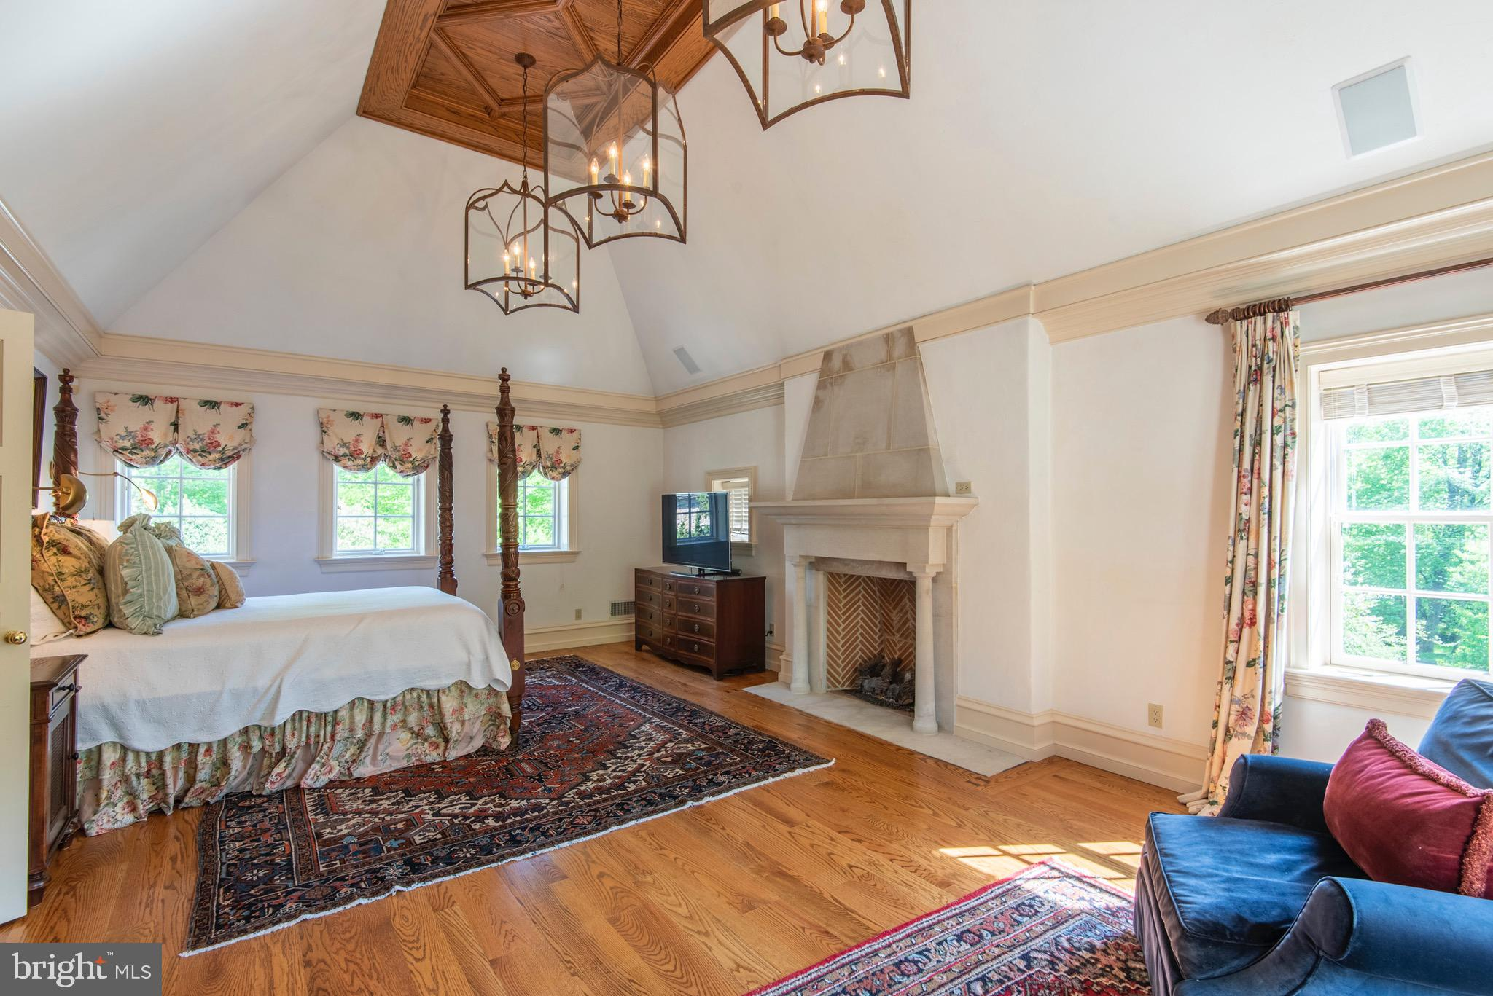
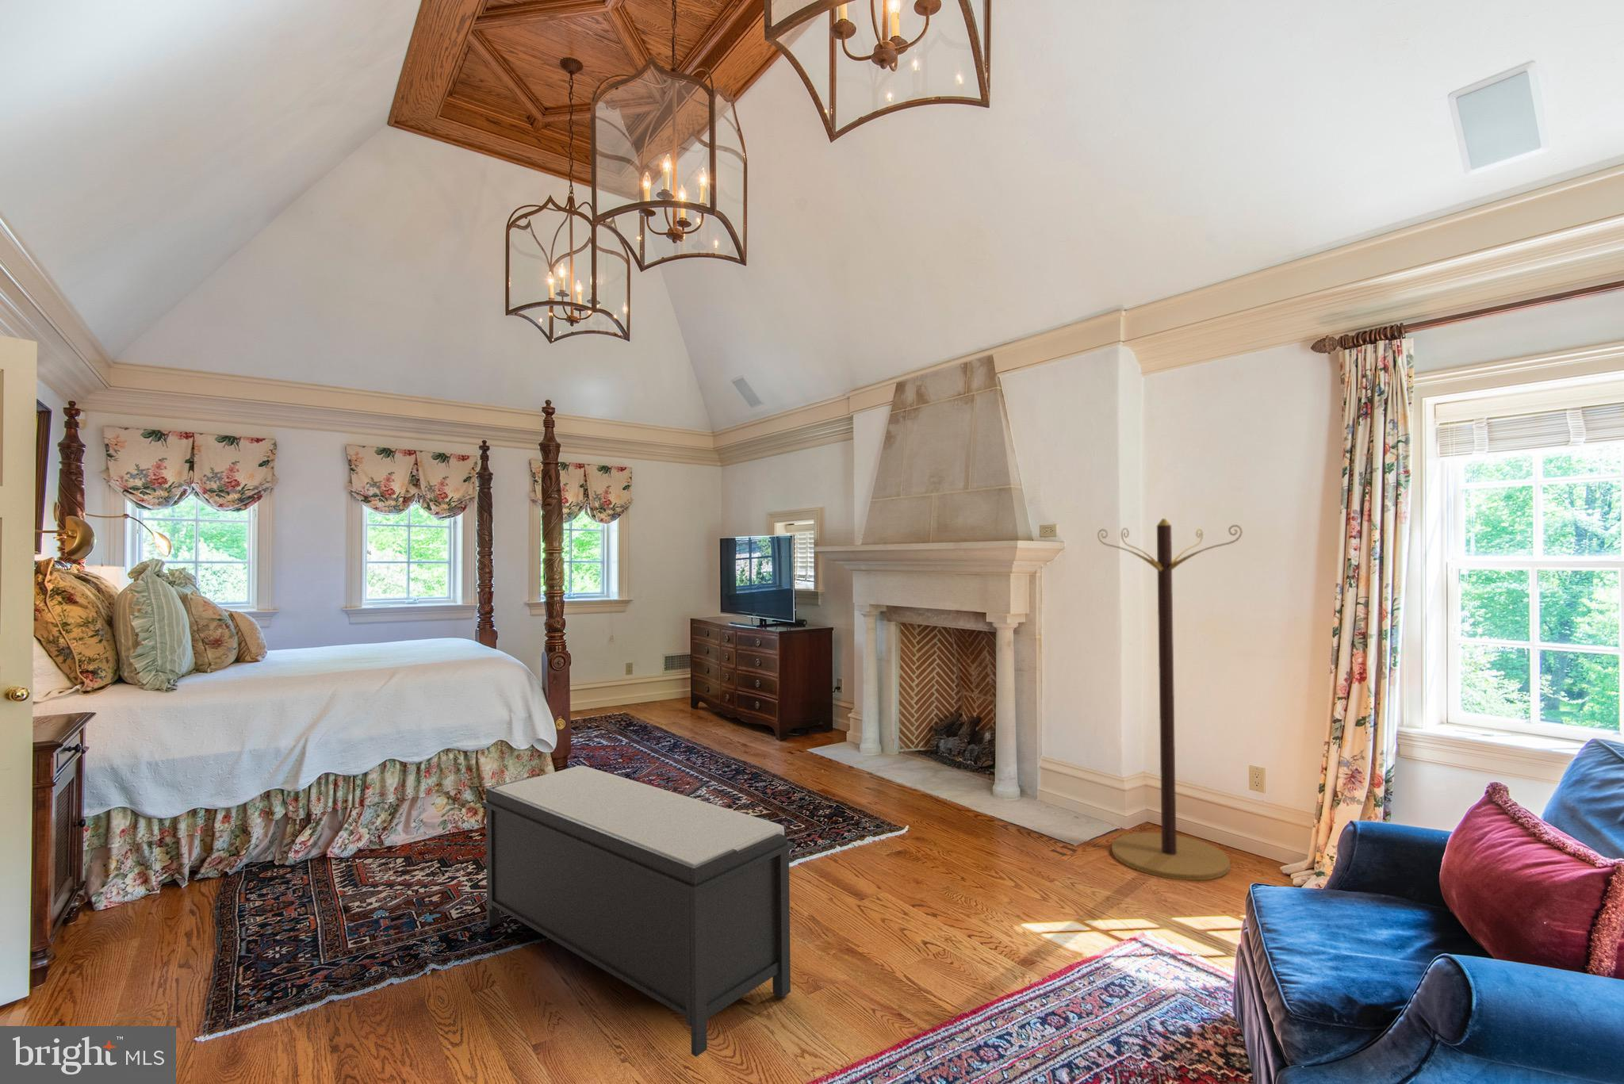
+ bench [481,766,794,1057]
+ coat rack [1097,518,1243,881]
